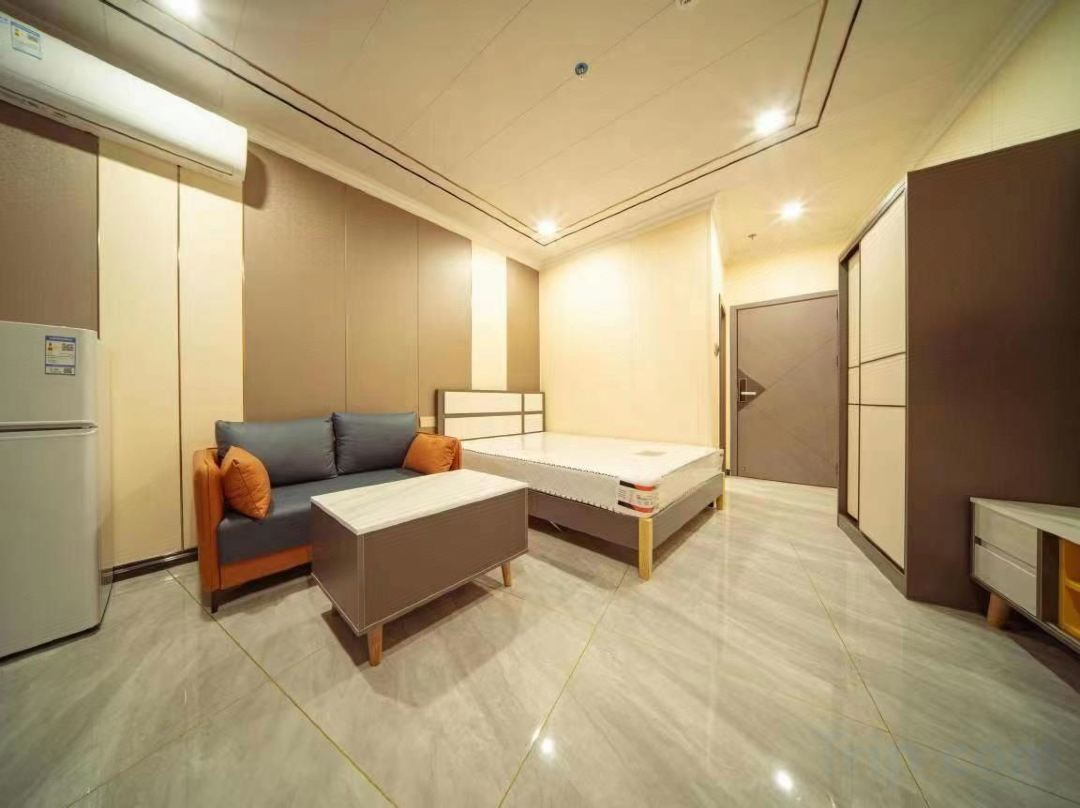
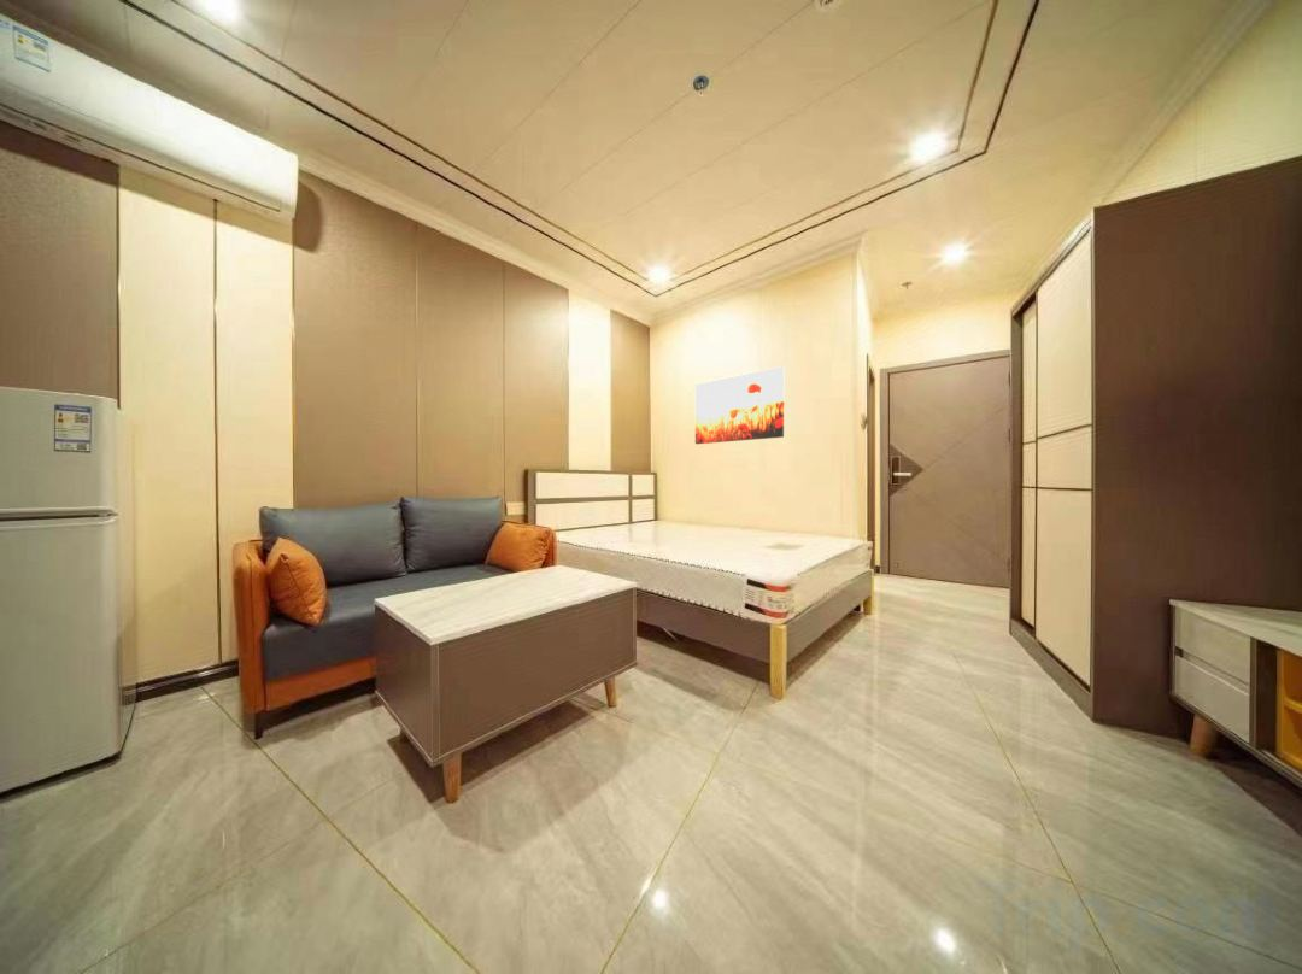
+ wall art [694,365,785,445]
